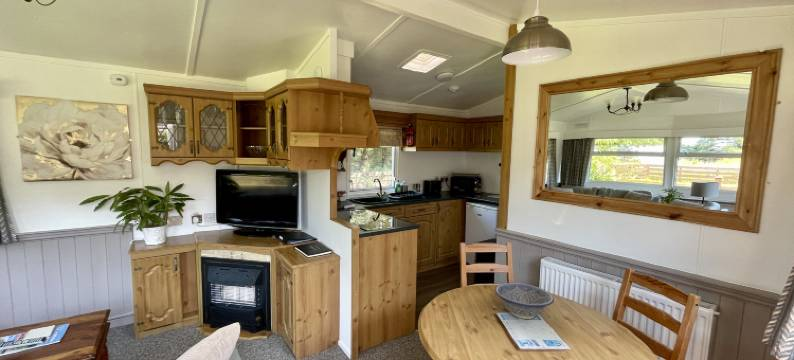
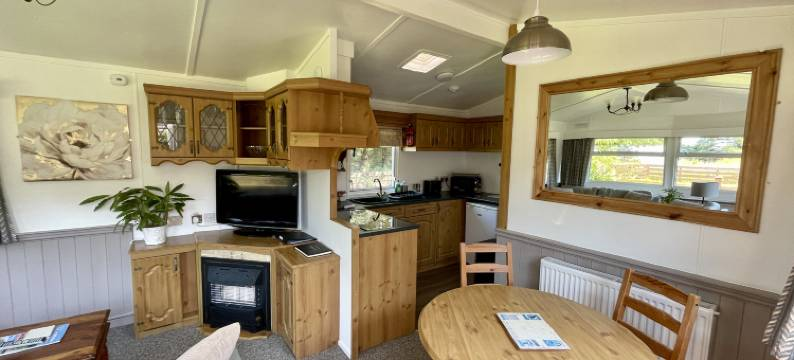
- decorative bowl [494,282,555,320]
